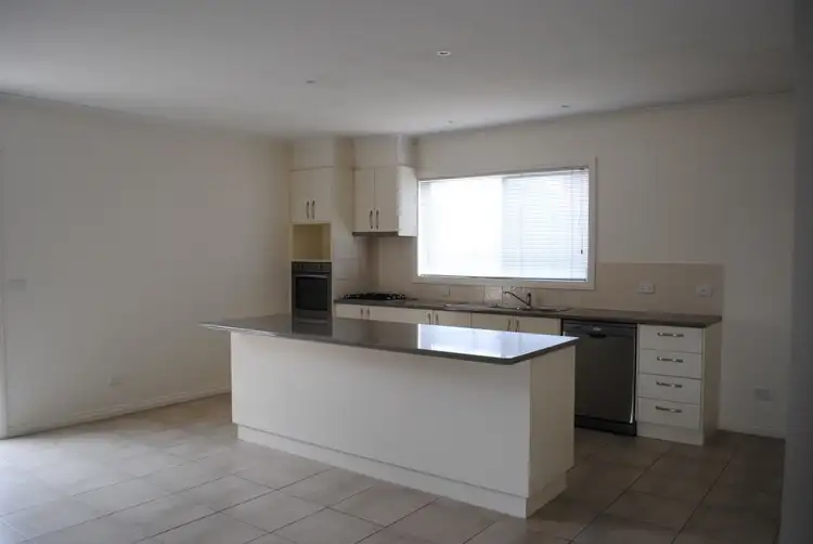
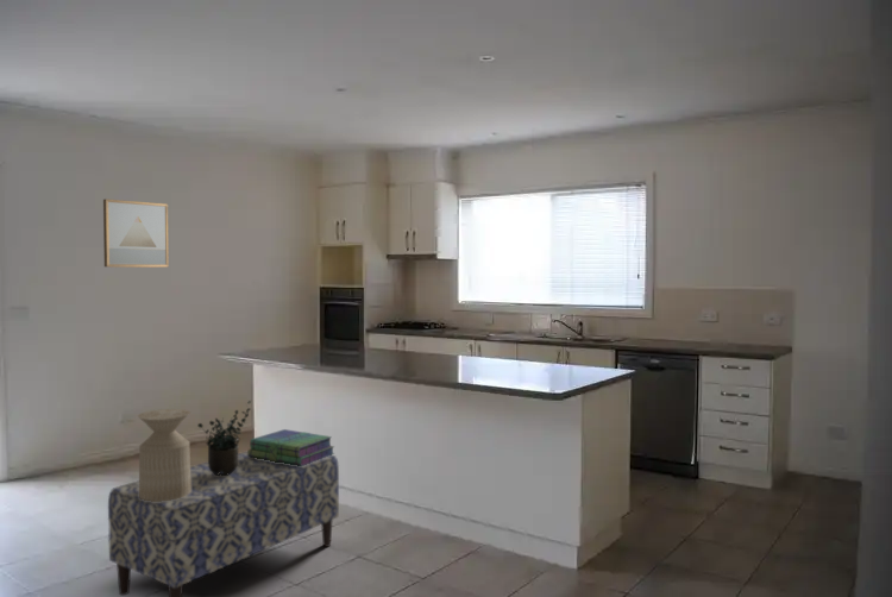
+ wall art [102,197,170,269]
+ side table [137,408,191,502]
+ stack of books [246,428,335,466]
+ bench [107,451,340,597]
+ potted plant [196,400,252,476]
